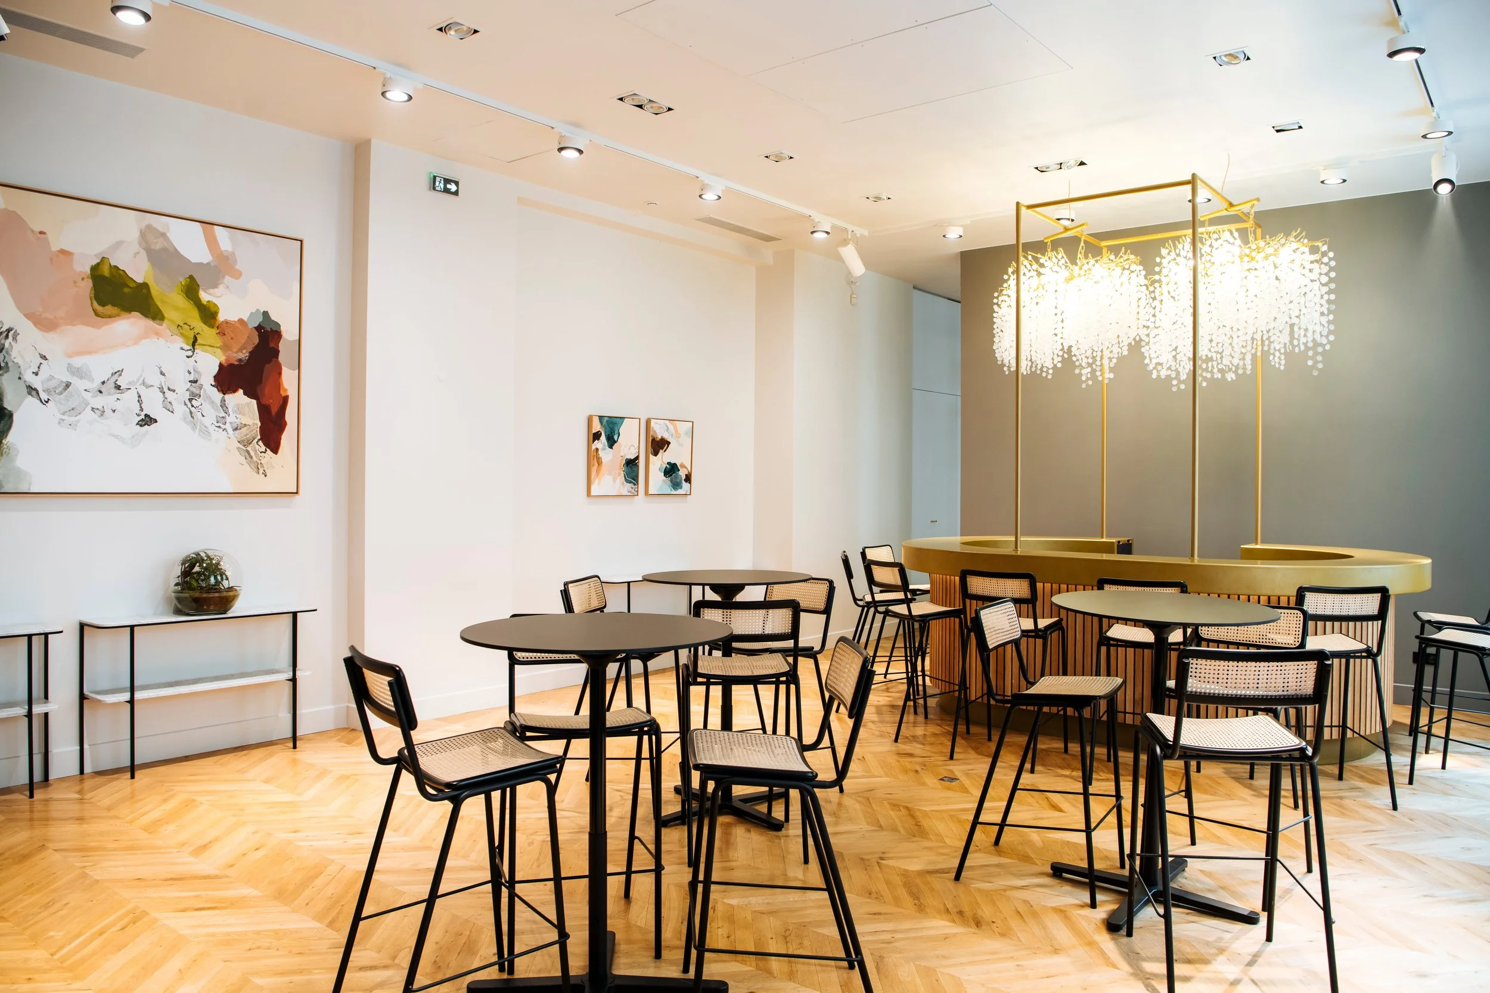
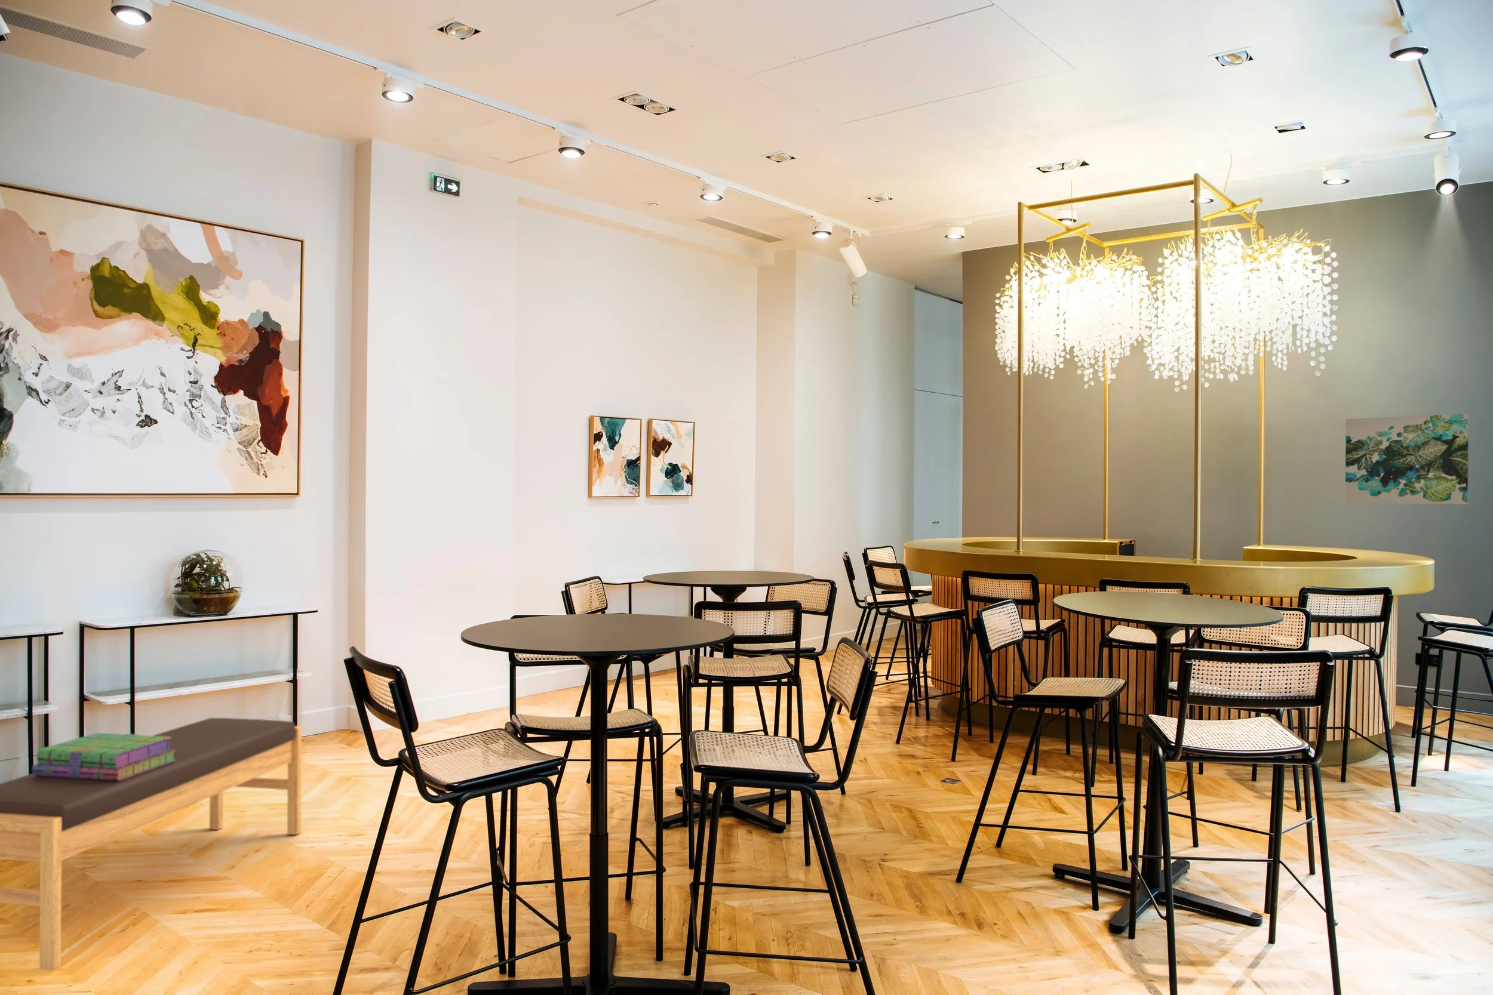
+ wall art [1345,413,1469,504]
+ bench [0,717,302,972]
+ stack of books [31,733,176,781]
